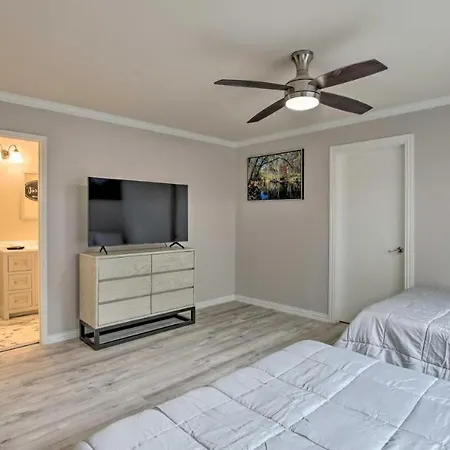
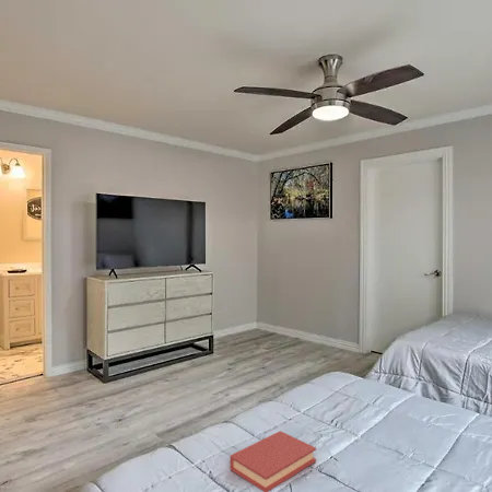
+ book [230,430,317,492]
